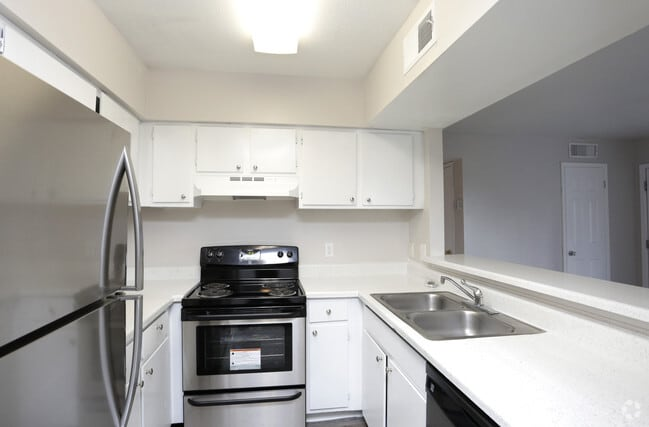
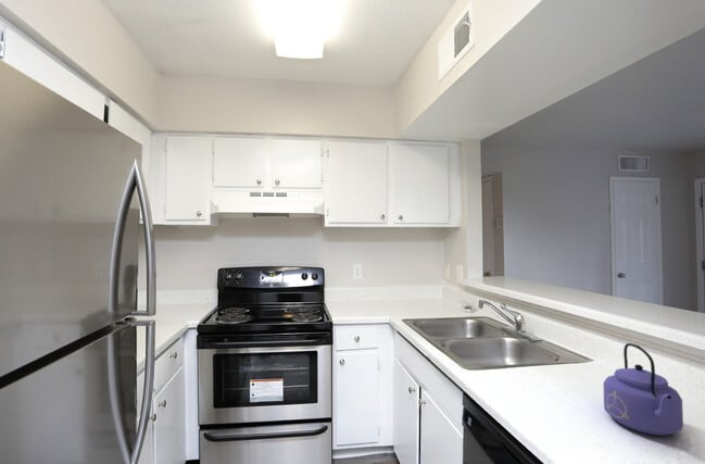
+ kettle [602,342,684,437]
